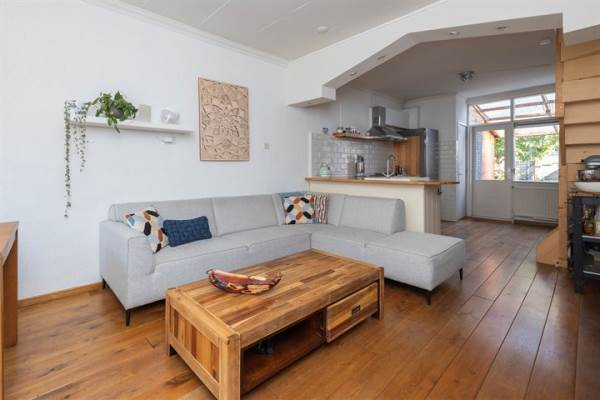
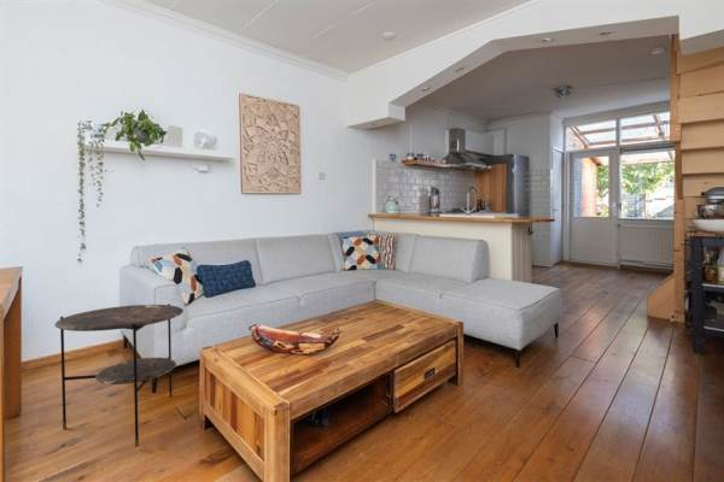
+ side table [53,302,185,448]
